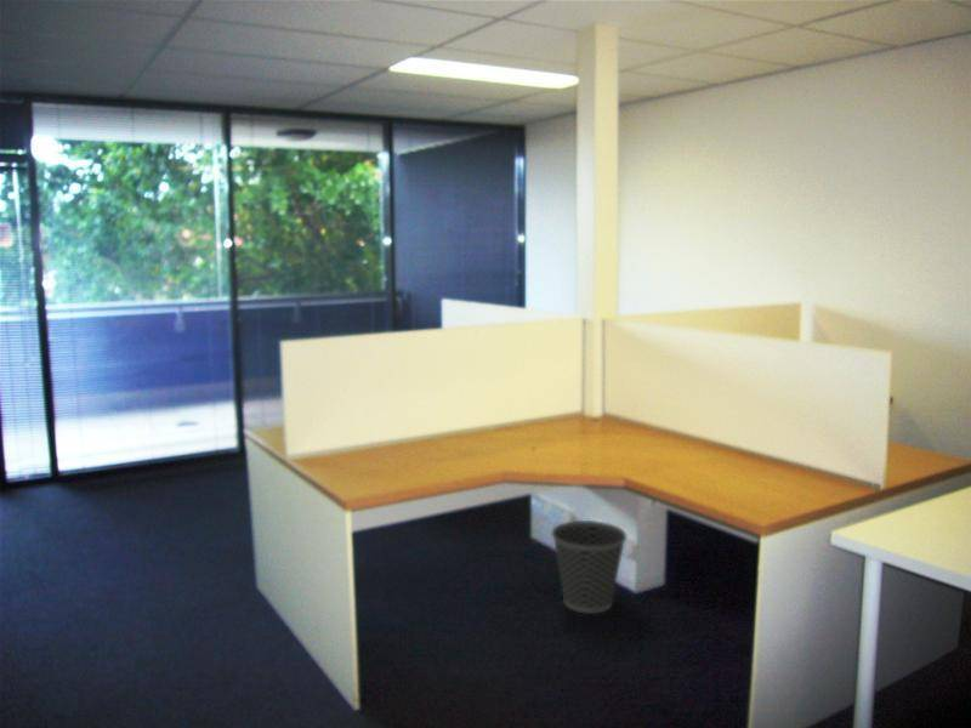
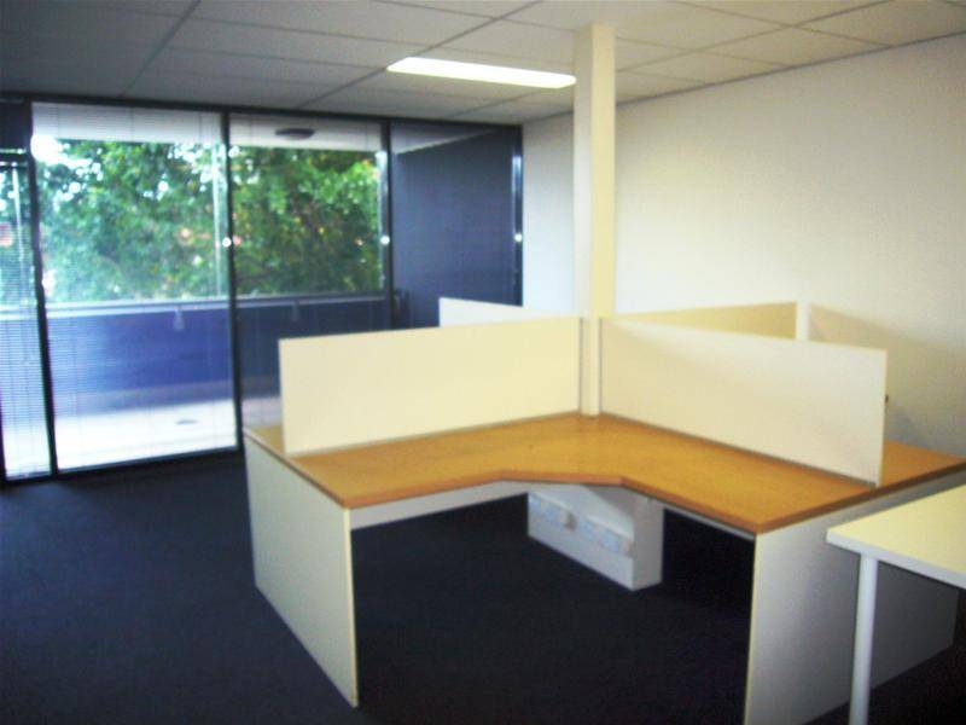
- wastebasket [551,519,628,615]
